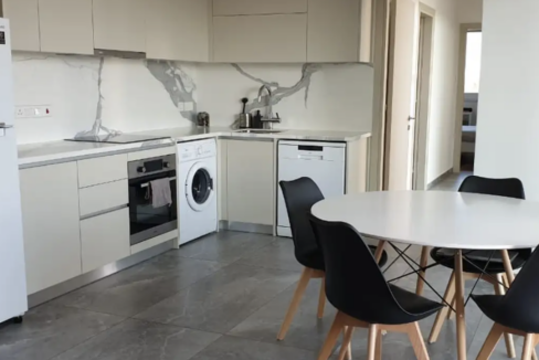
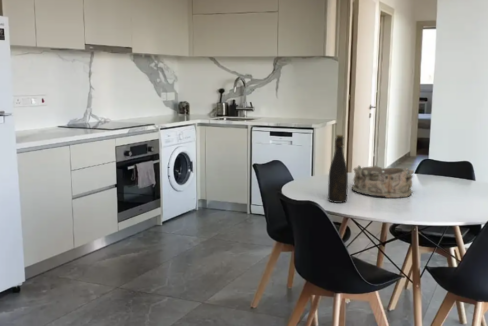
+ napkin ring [351,164,415,199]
+ bottle [327,134,349,204]
